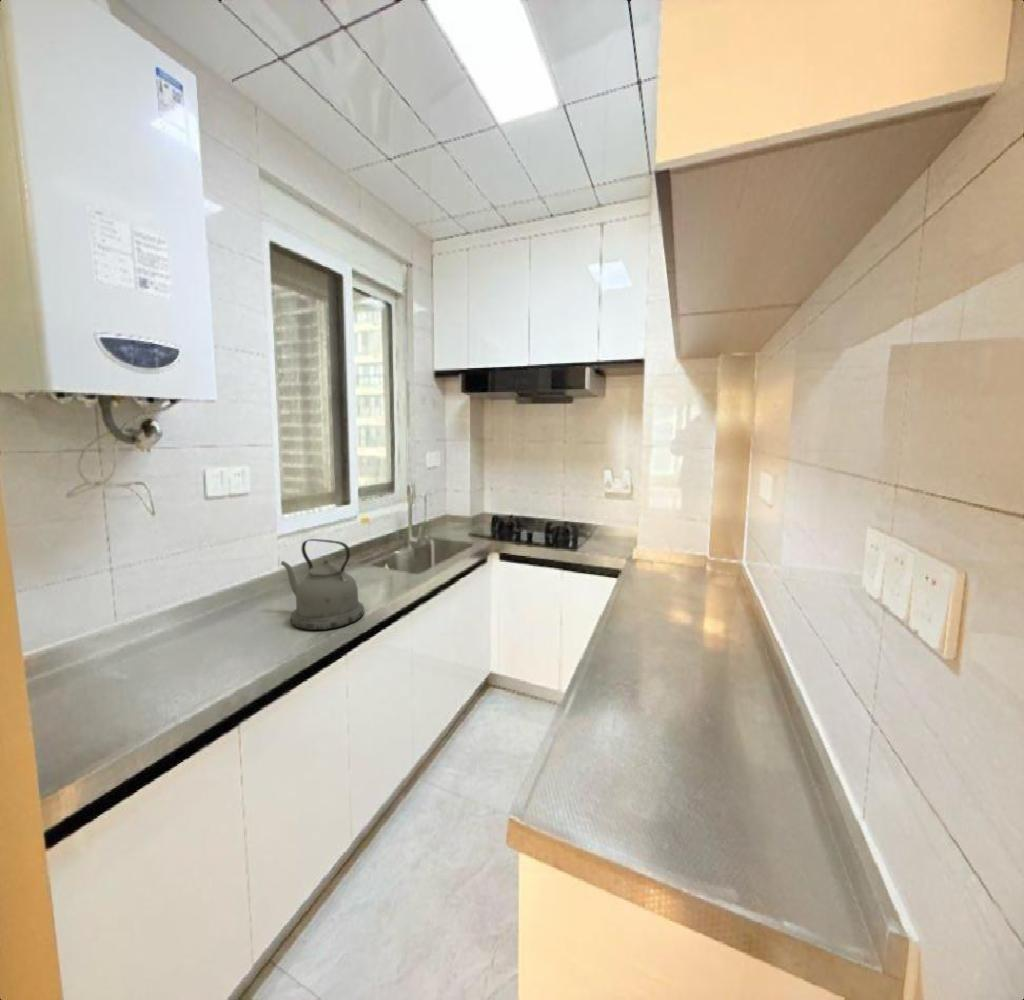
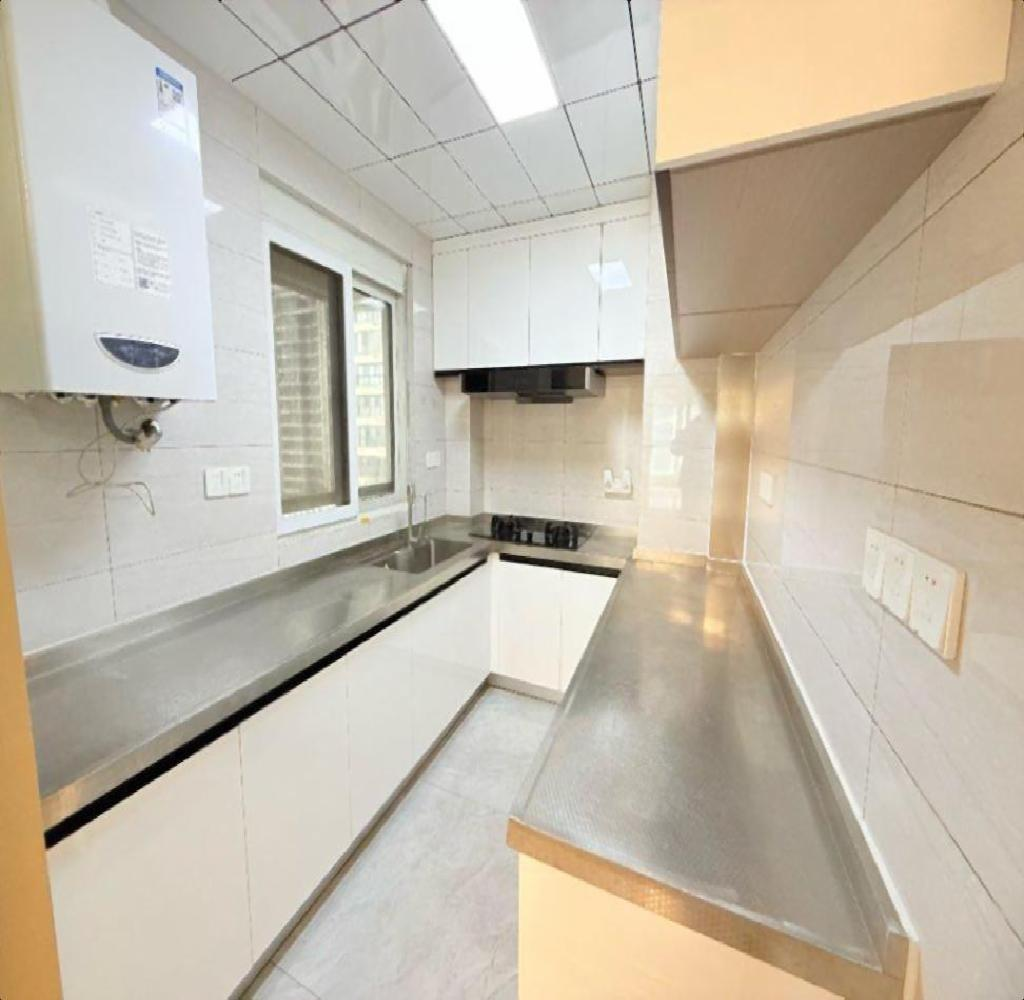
- kettle [280,538,365,631]
